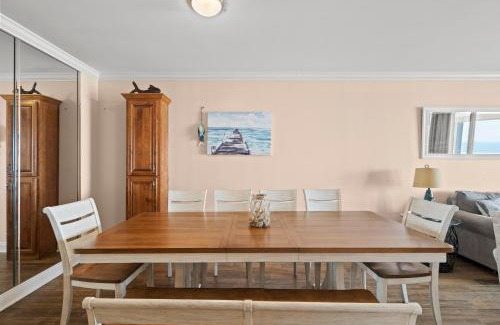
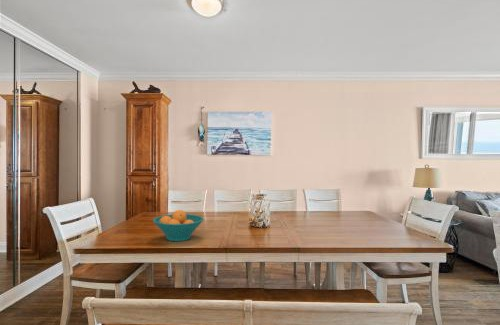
+ fruit bowl [152,209,205,242]
